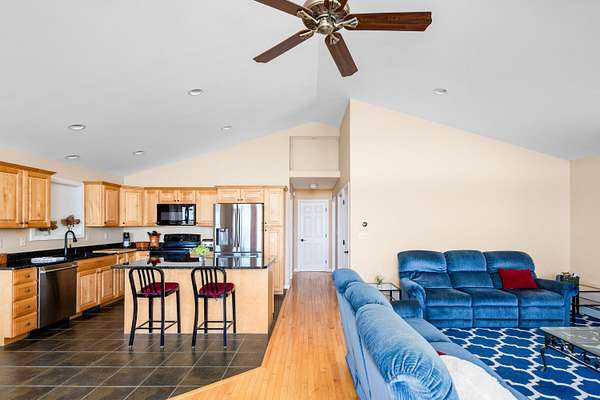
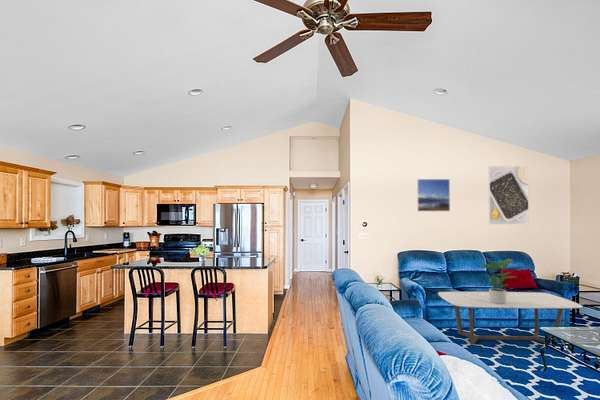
+ coffee table [437,291,584,345]
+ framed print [416,178,451,212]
+ potted plant [479,256,516,304]
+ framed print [487,165,530,225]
